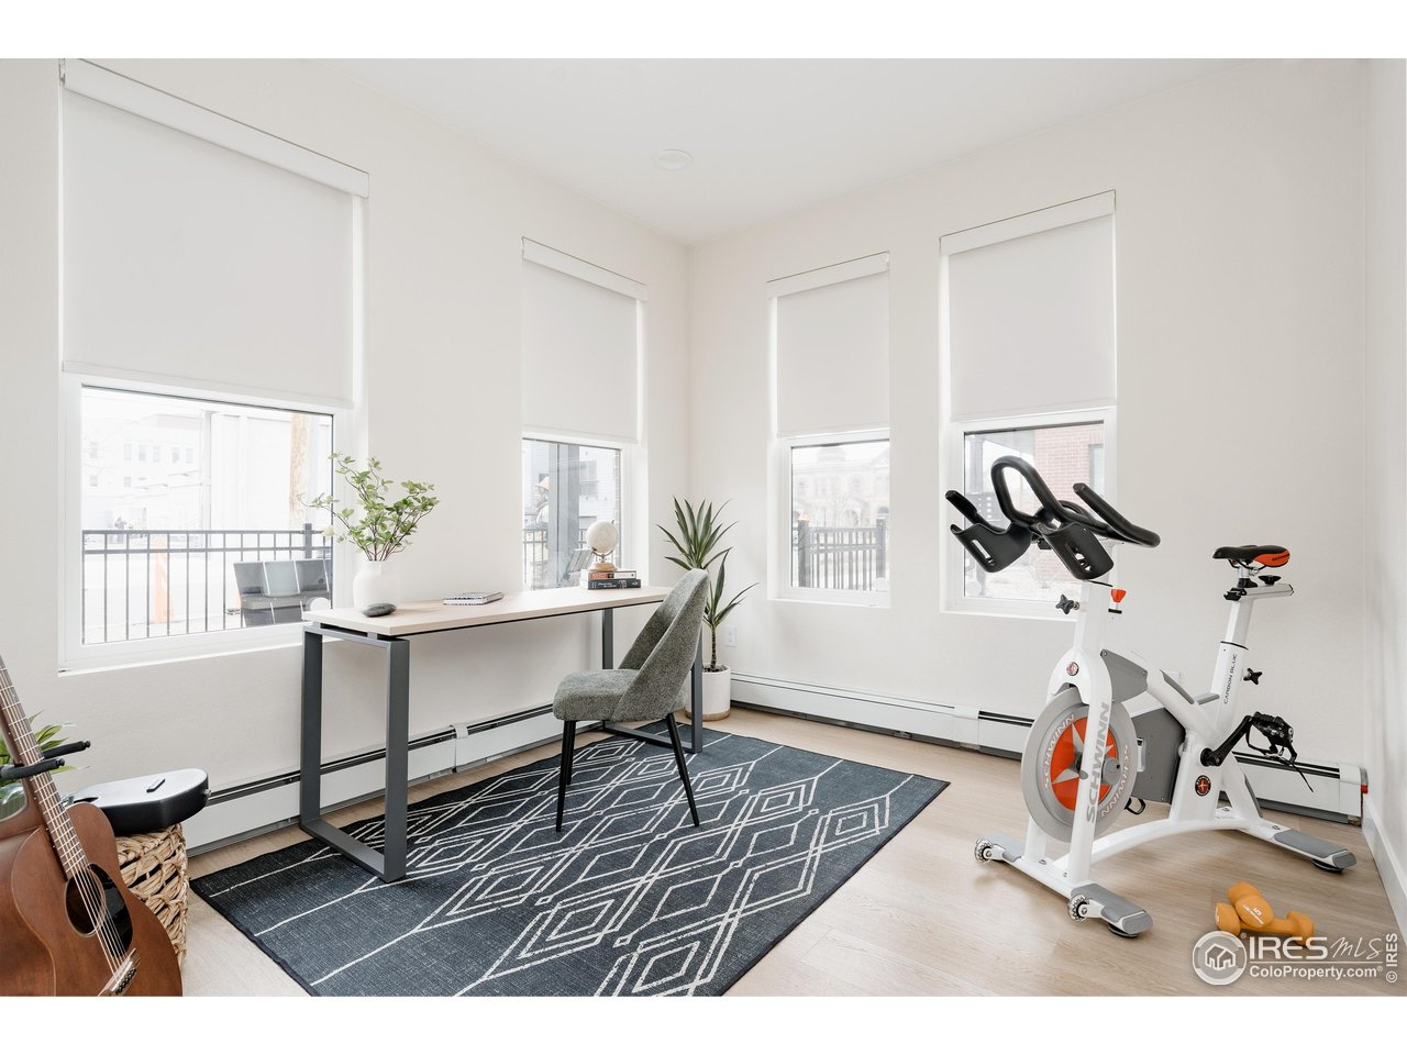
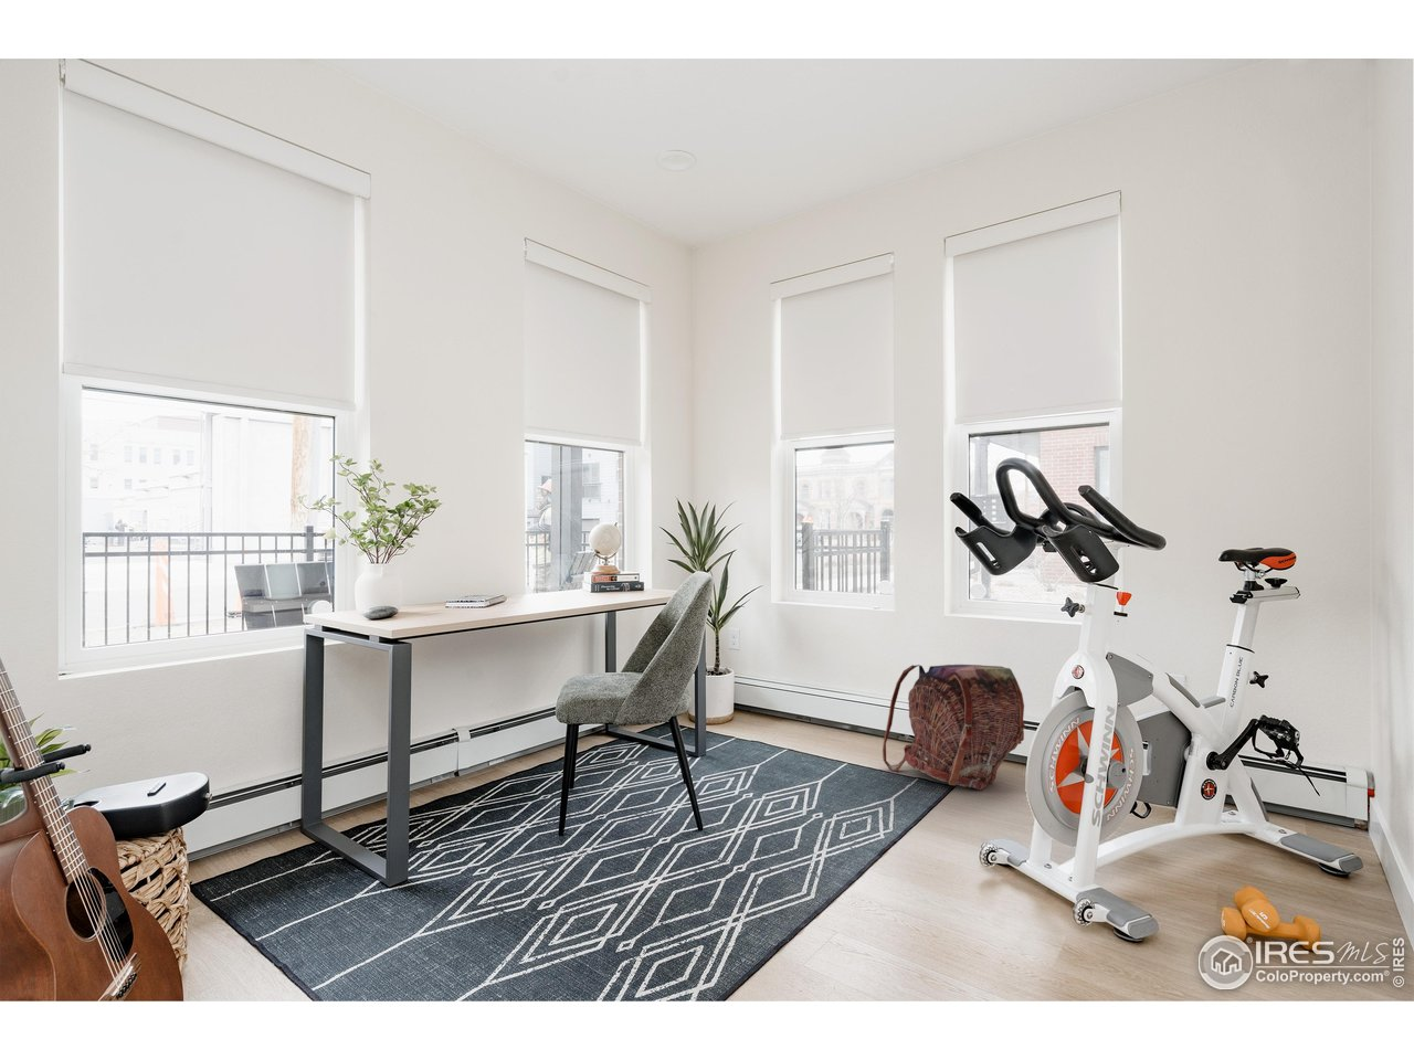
+ backpack [882,664,1027,791]
